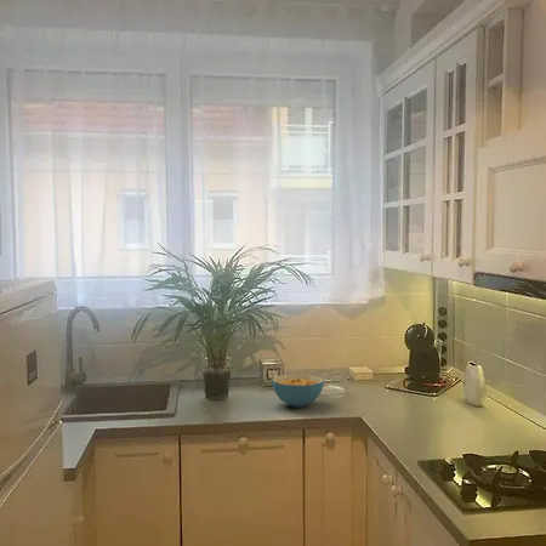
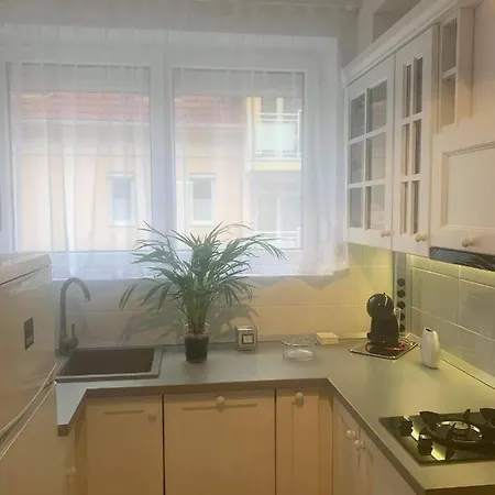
- cereal bowl [271,372,325,409]
